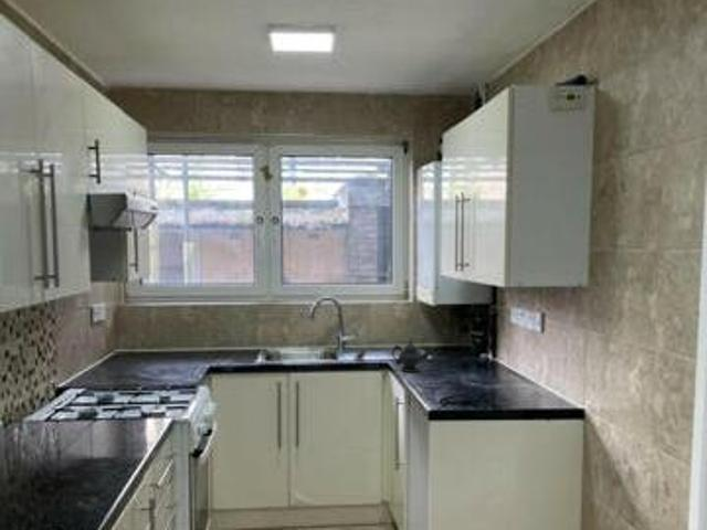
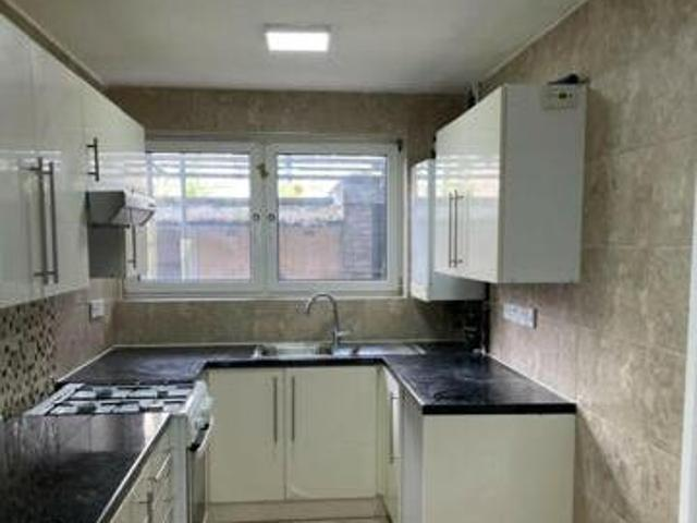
- teapot [391,338,433,373]
